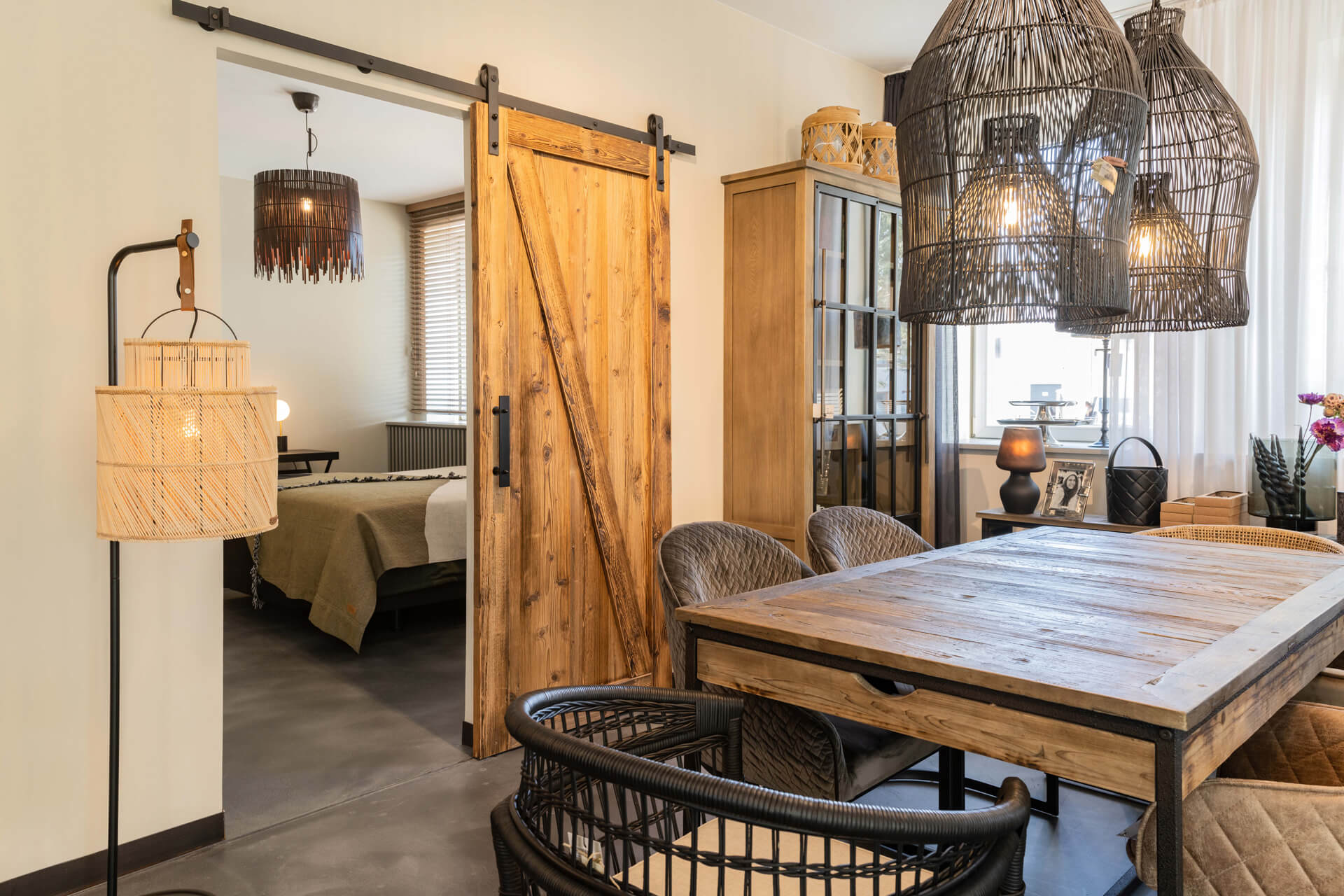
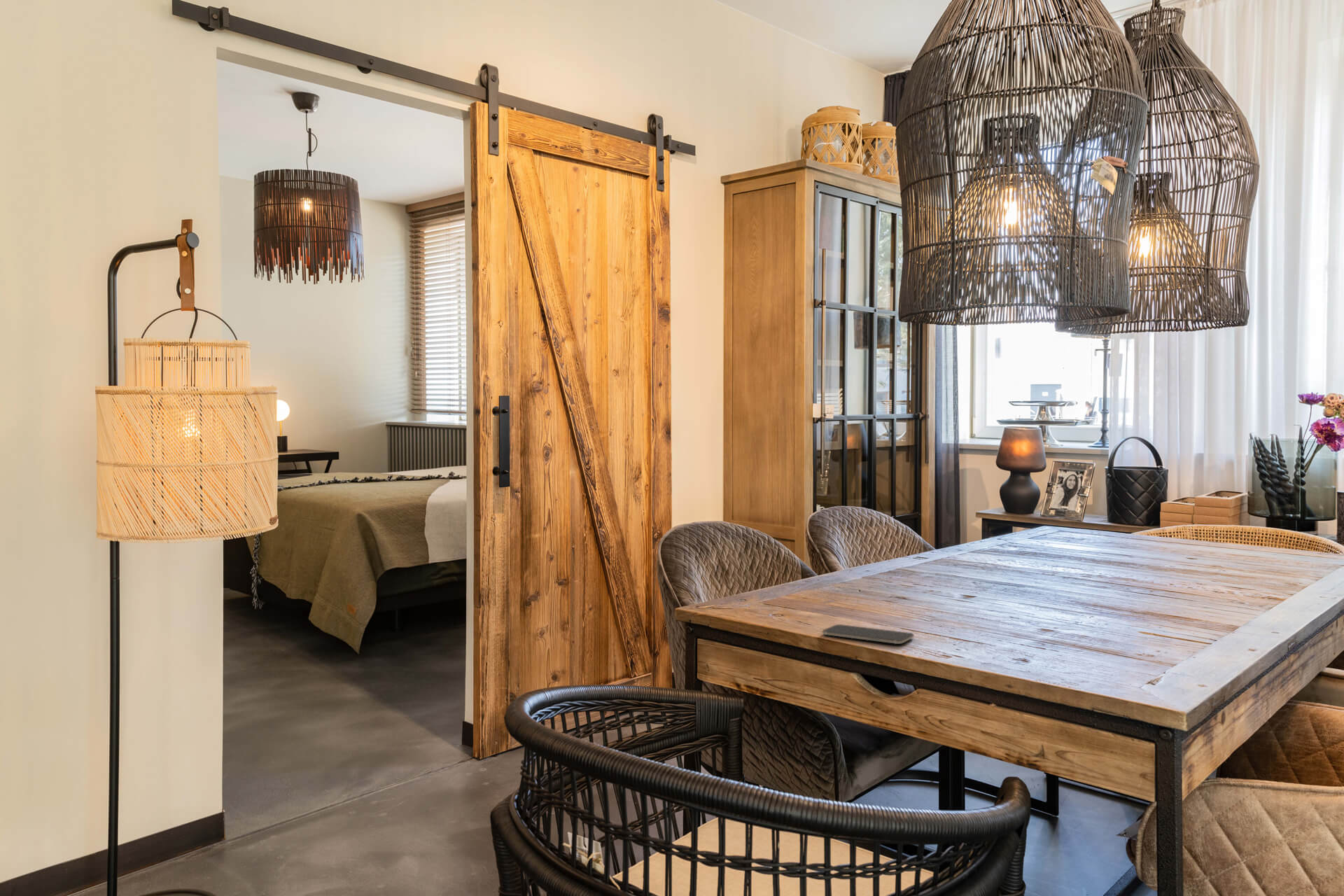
+ smartphone [822,624,914,645]
